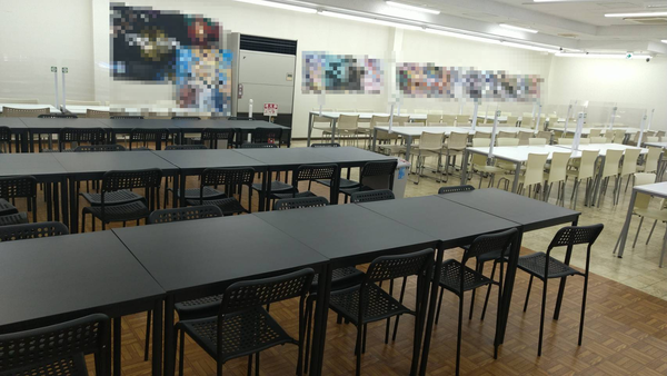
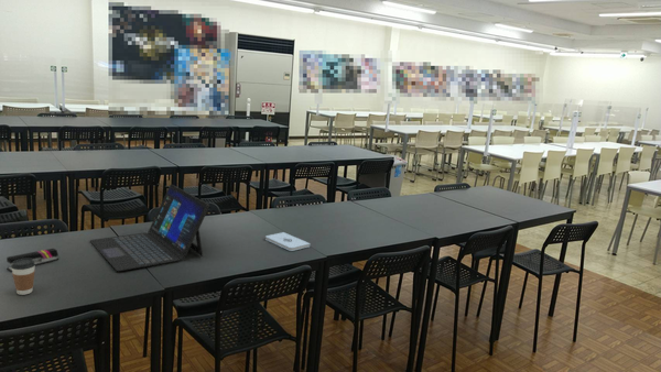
+ notepad [264,231,311,252]
+ laptop [89,184,210,272]
+ stapler [6,248,59,273]
+ coffee cup [10,259,36,296]
